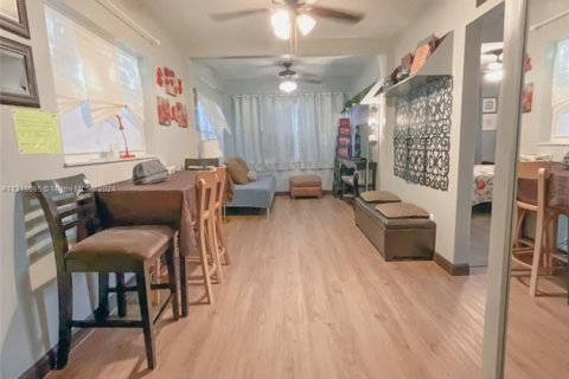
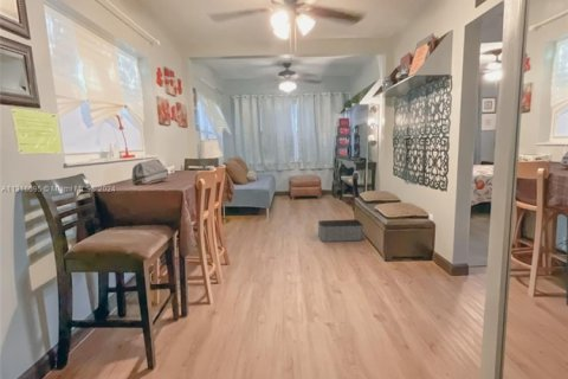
+ storage bin [317,218,364,243]
